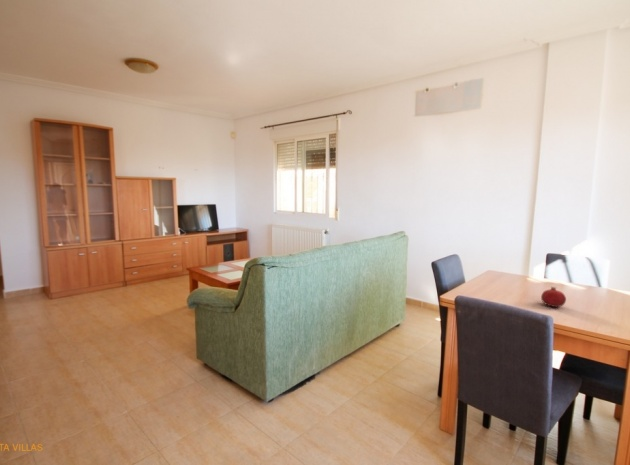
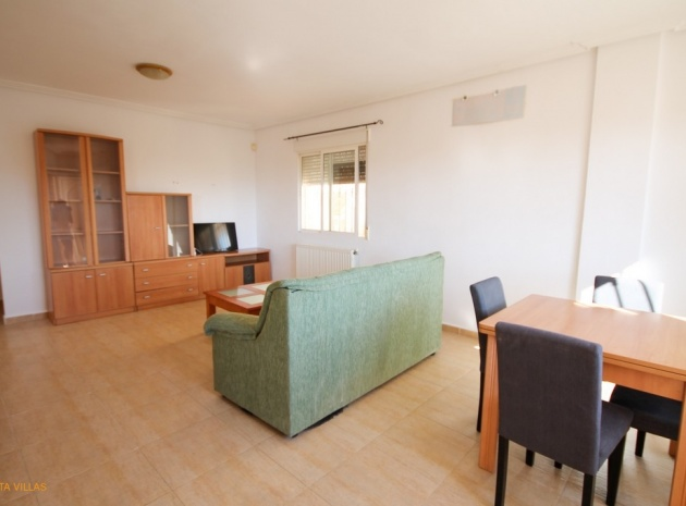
- fruit [540,286,567,308]
